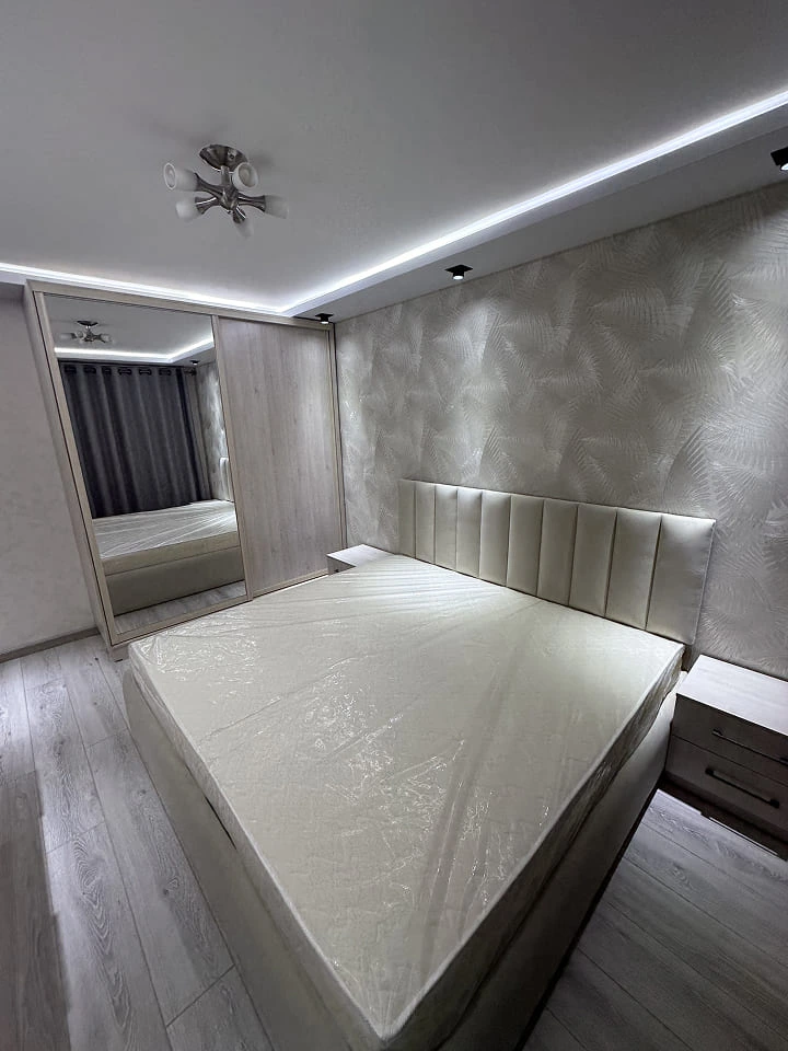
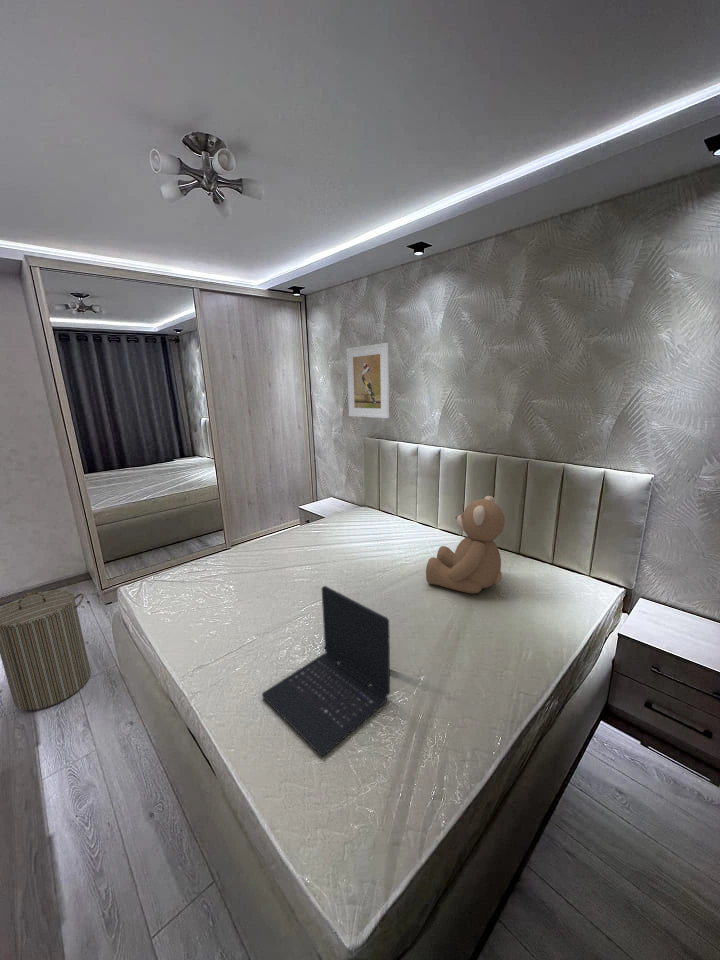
+ laundry hamper [0,589,92,711]
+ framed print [346,342,390,419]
+ laptop [261,585,391,757]
+ teddy bear [425,495,506,594]
